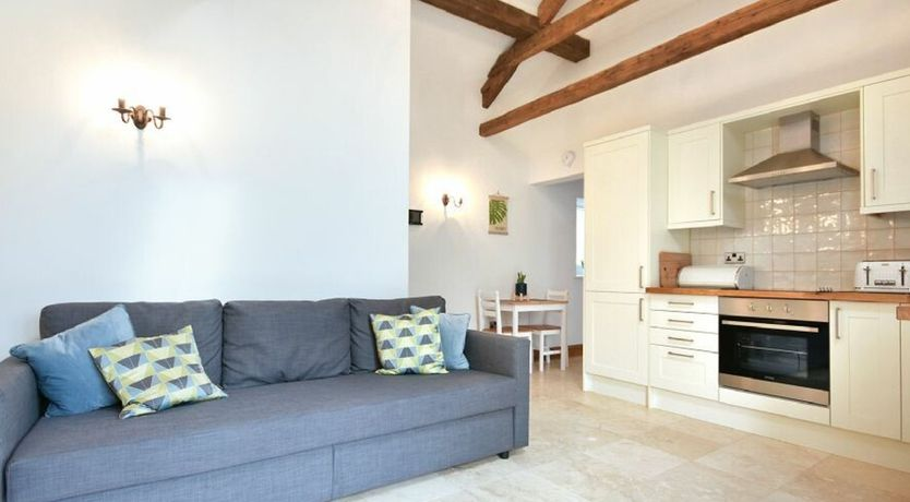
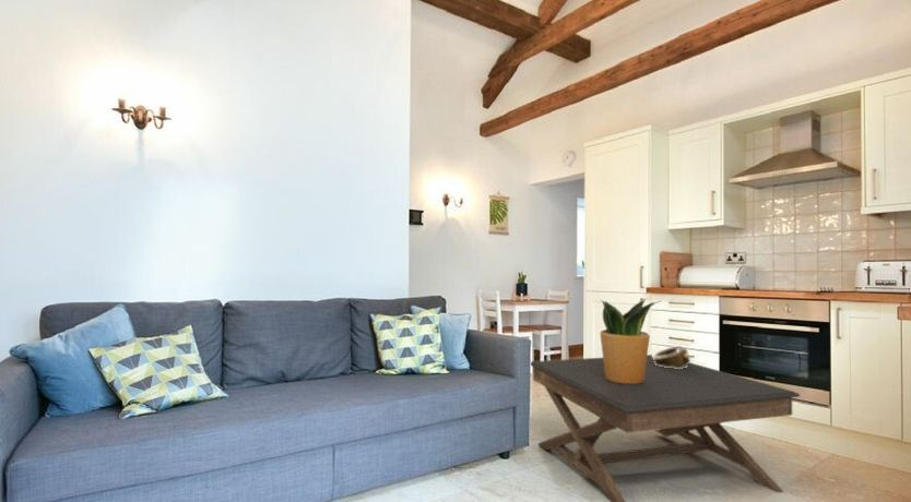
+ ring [652,345,691,369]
+ potted plant [599,297,661,384]
+ coffee table [530,354,801,502]
